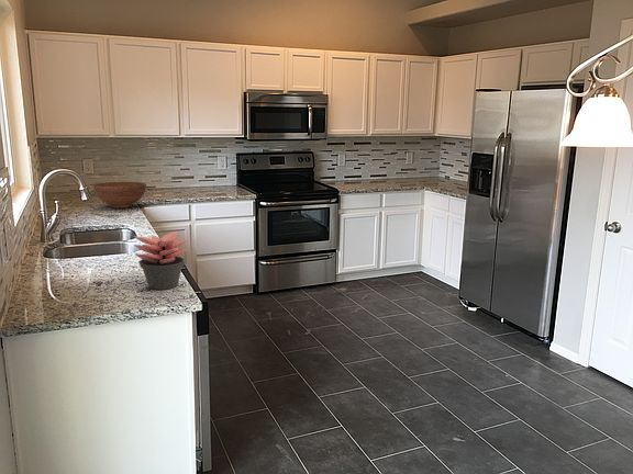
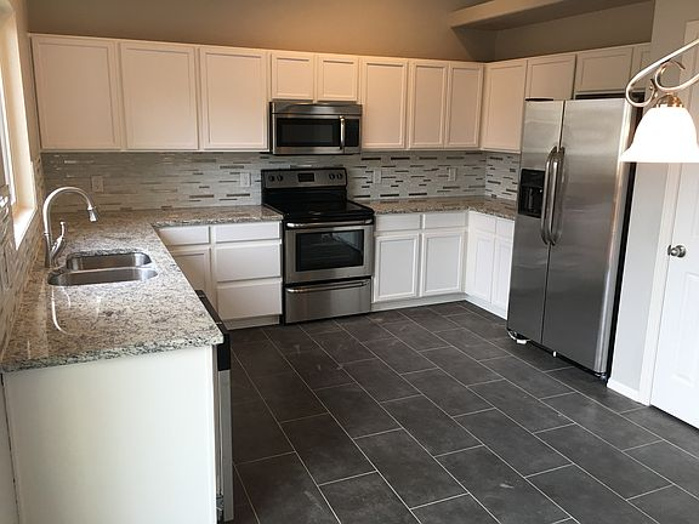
- fruit bowl [92,181,147,210]
- succulent plant [133,230,189,291]
